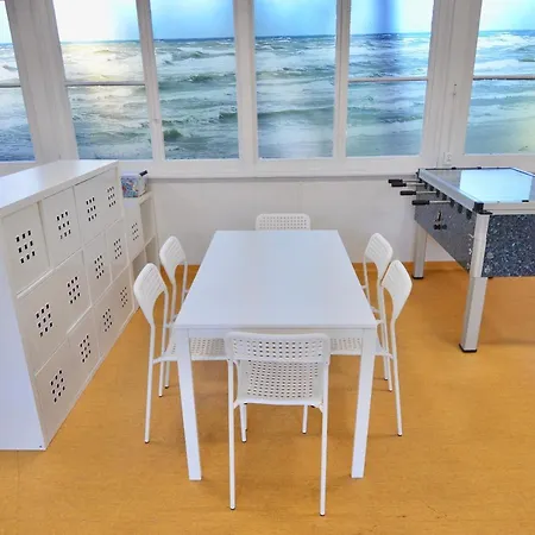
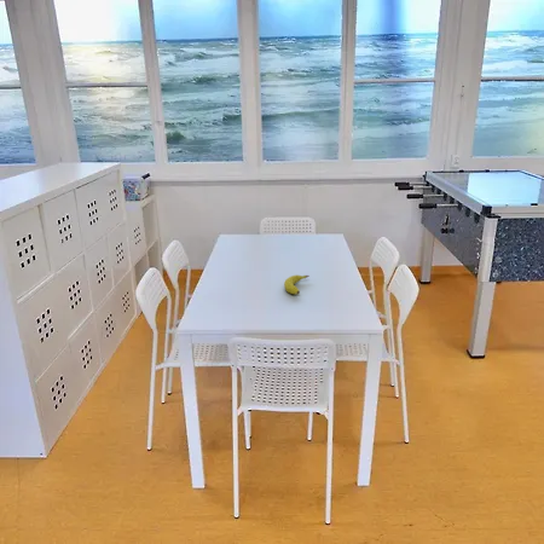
+ fruit [283,273,311,295]
